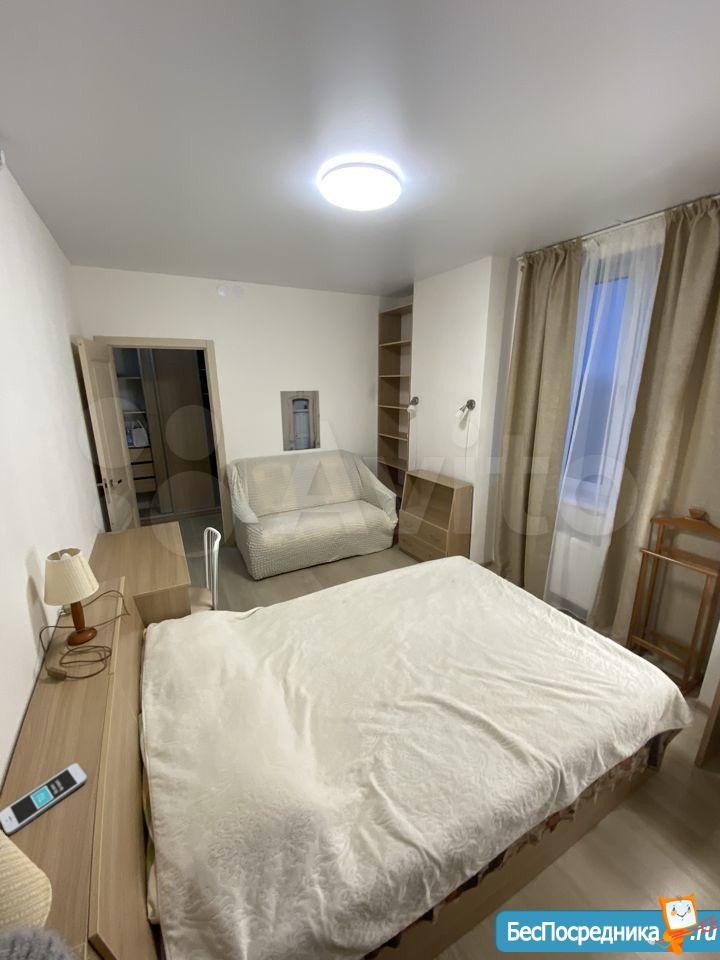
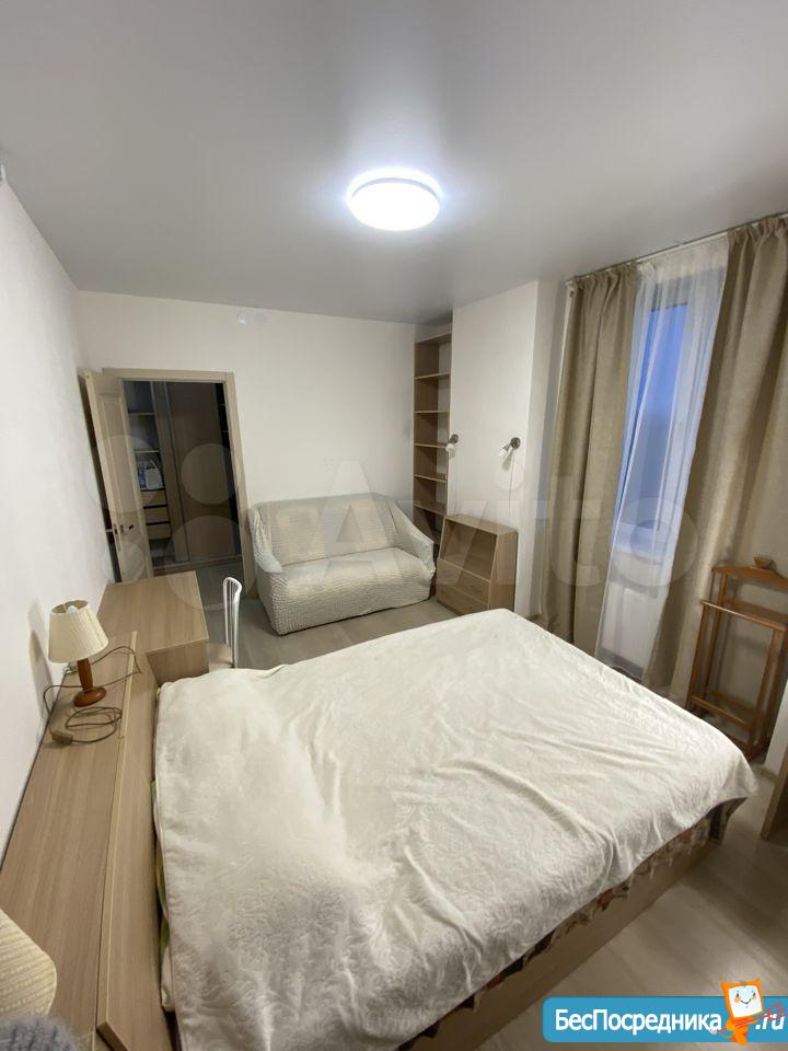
- wall art [279,390,322,452]
- smartphone [0,762,88,836]
